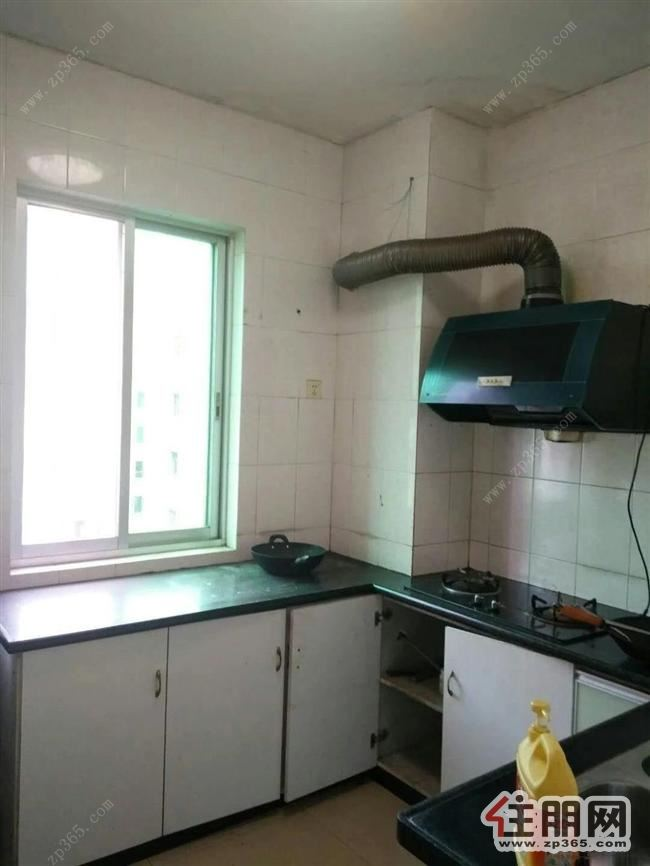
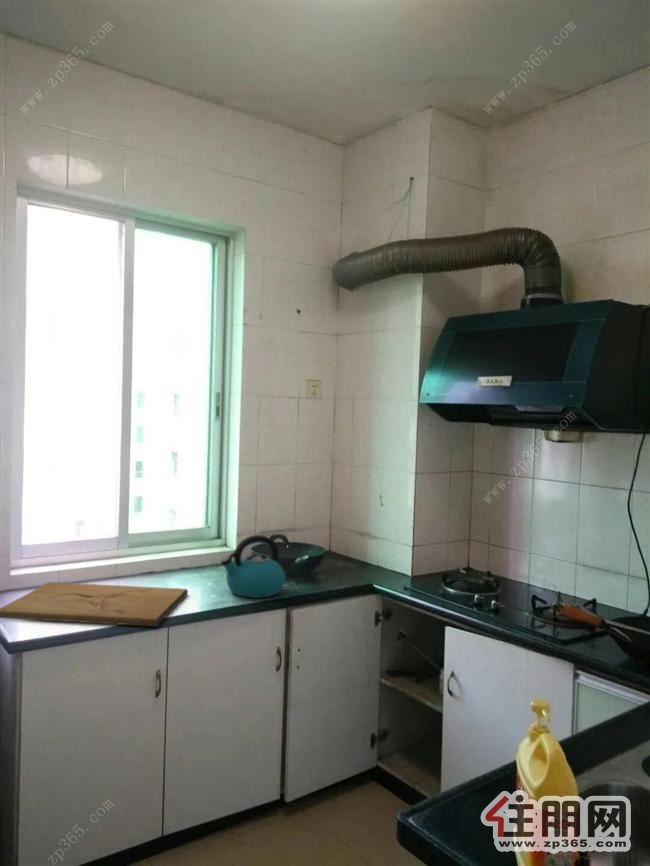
+ kettle [220,534,286,599]
+ cutting board [0,581,189,627]
